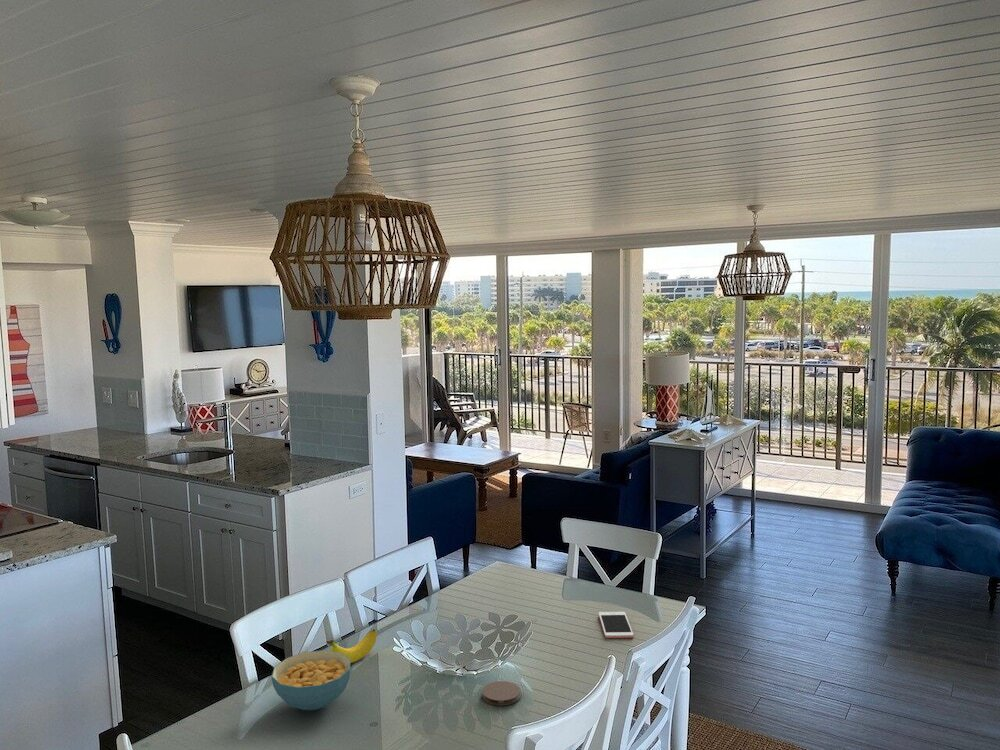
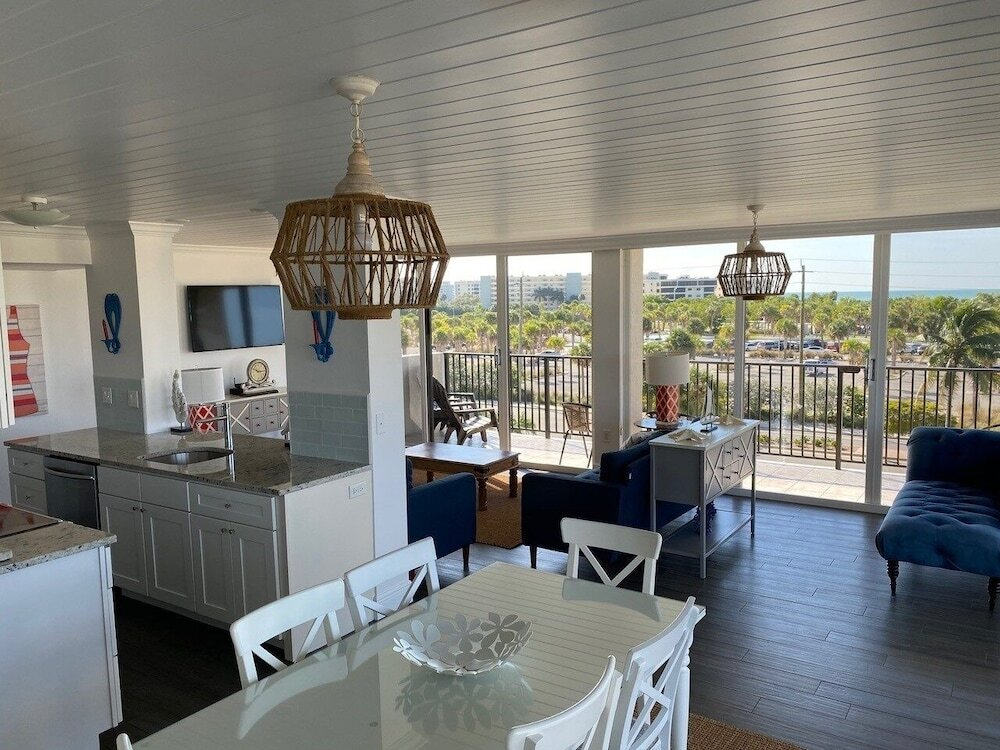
- cereal bowl [271,649,351,712]
- coaster [481,680,521,707]
- cell phone [598,611,635,639]
- banana [325,628,378,664]
